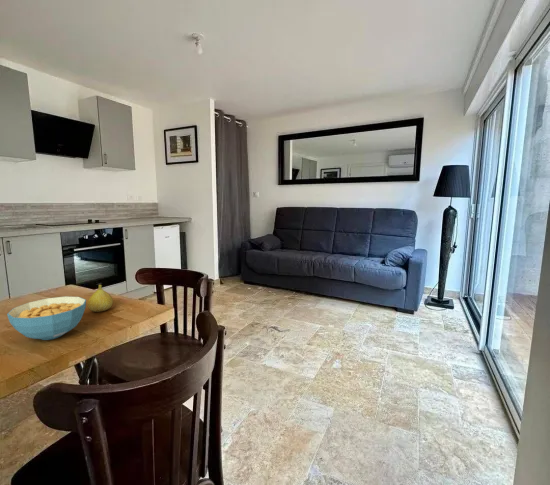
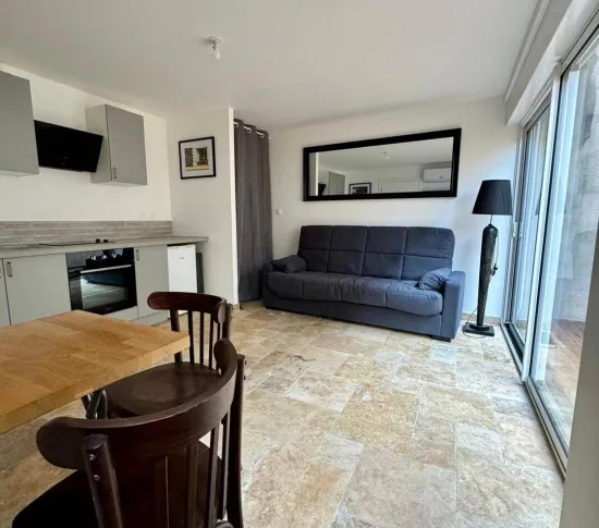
- cereal bowl [6,295,87,341]
- fruit [86,284,114,313]
